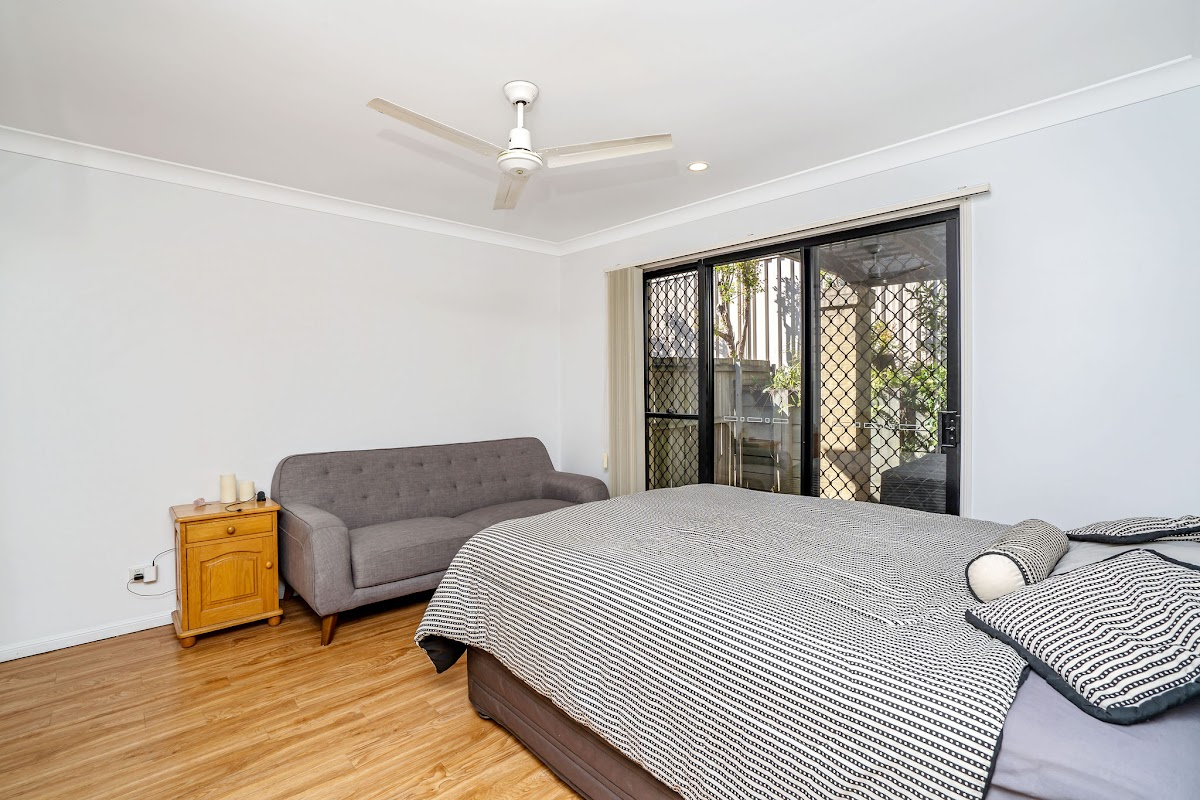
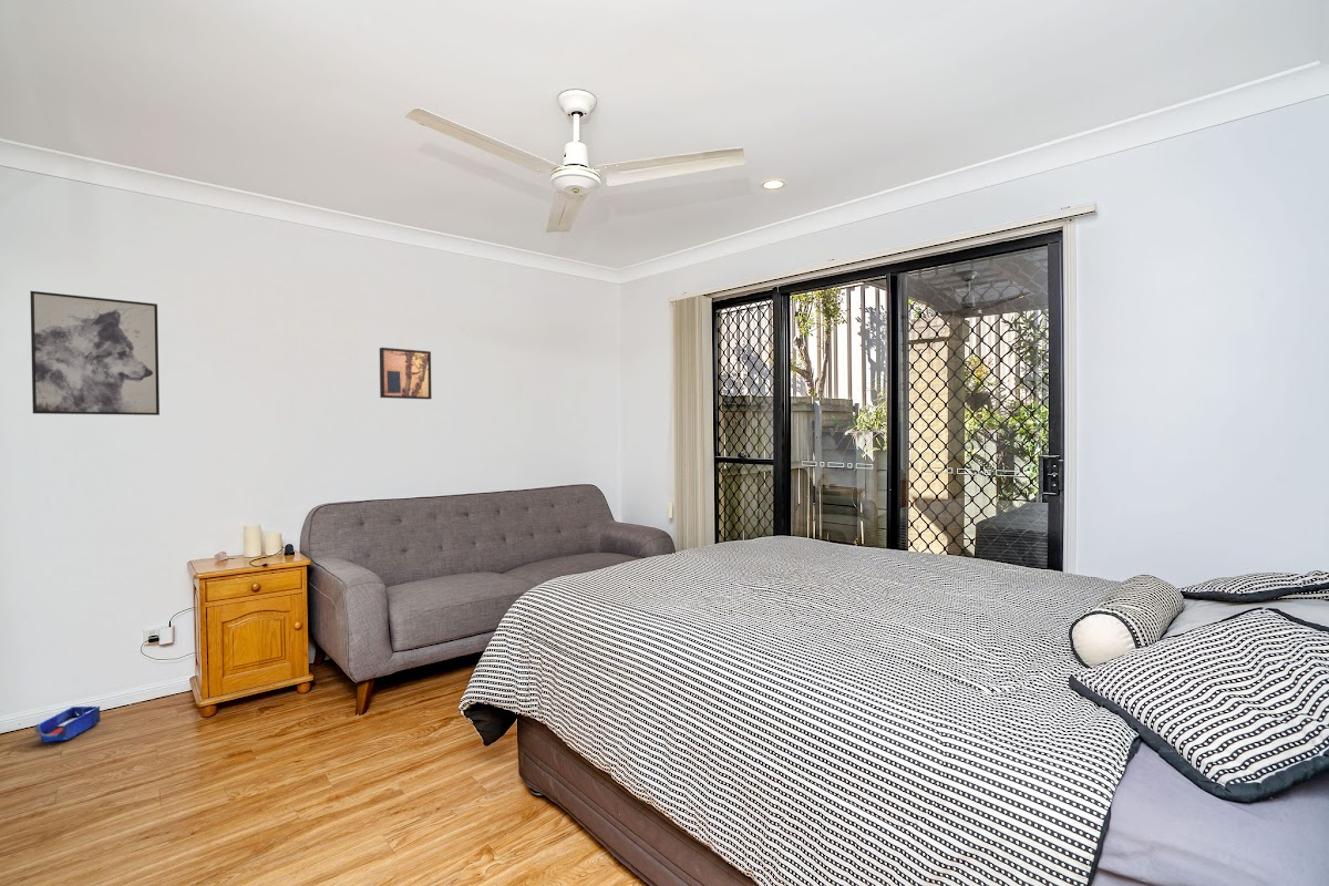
+ wall art [29,290,161,416]
+ wall art [379,347,433,400]
+ storage bin [32,705,102,743]
